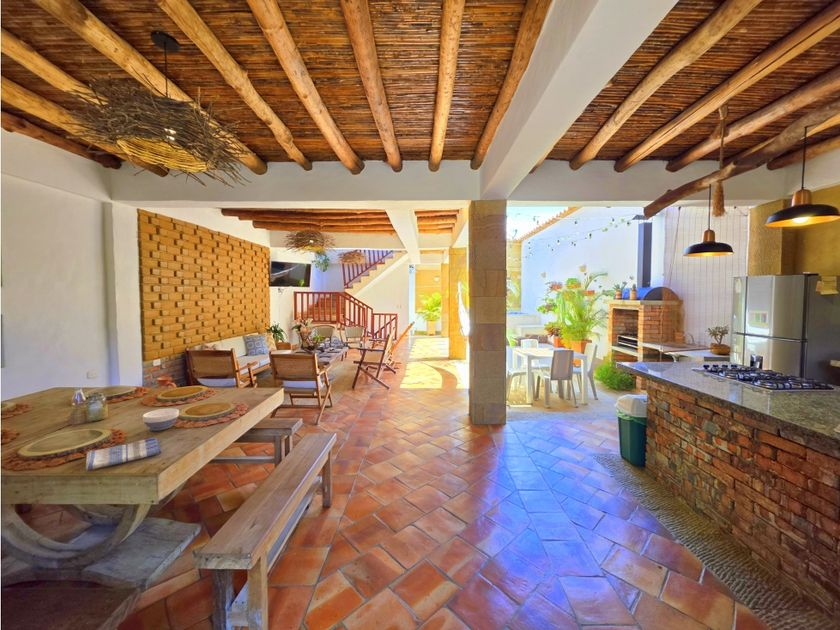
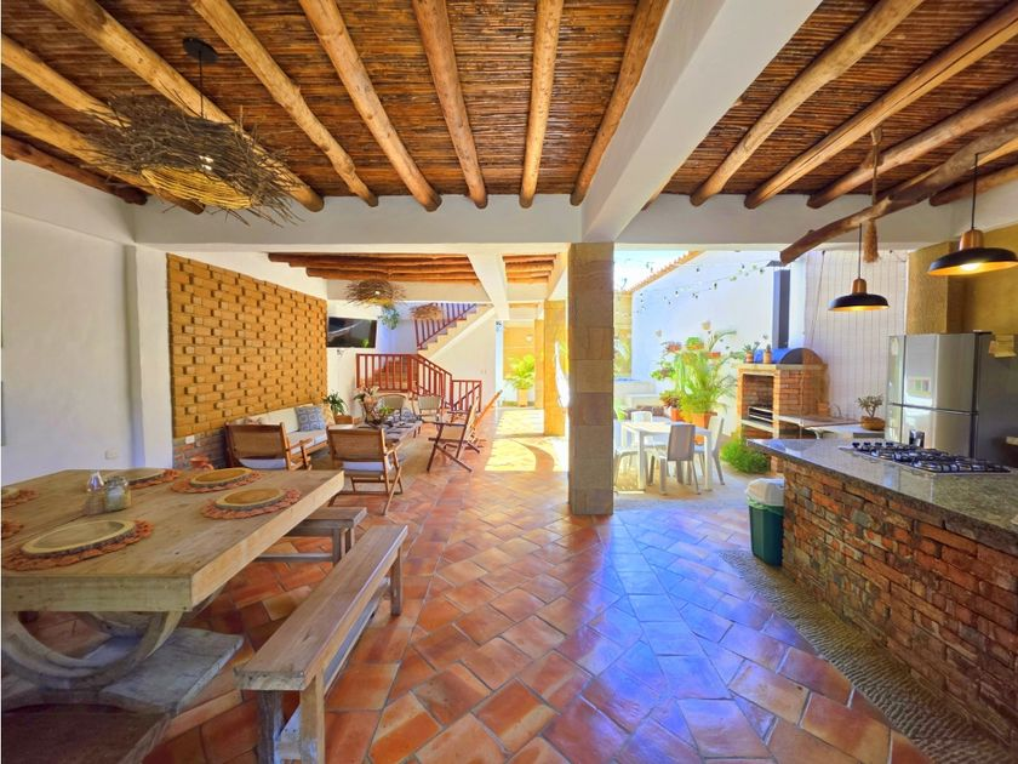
- bowl [142,407,180,432]
- dish towel [85,437,162,471]
